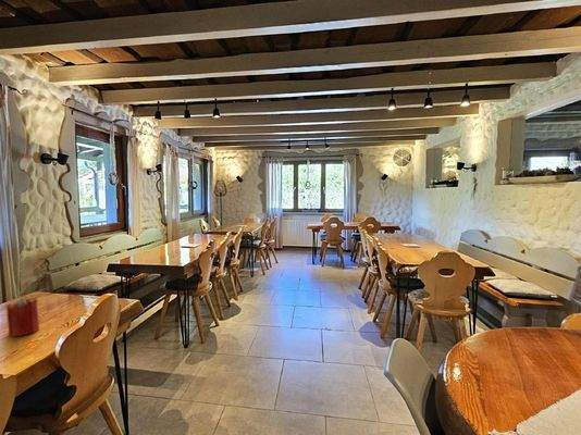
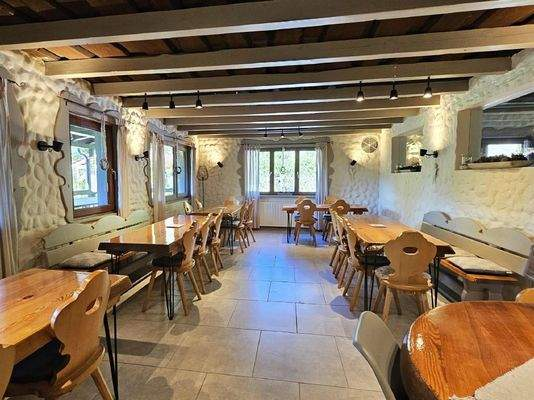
- candle [5,296,40,337]
